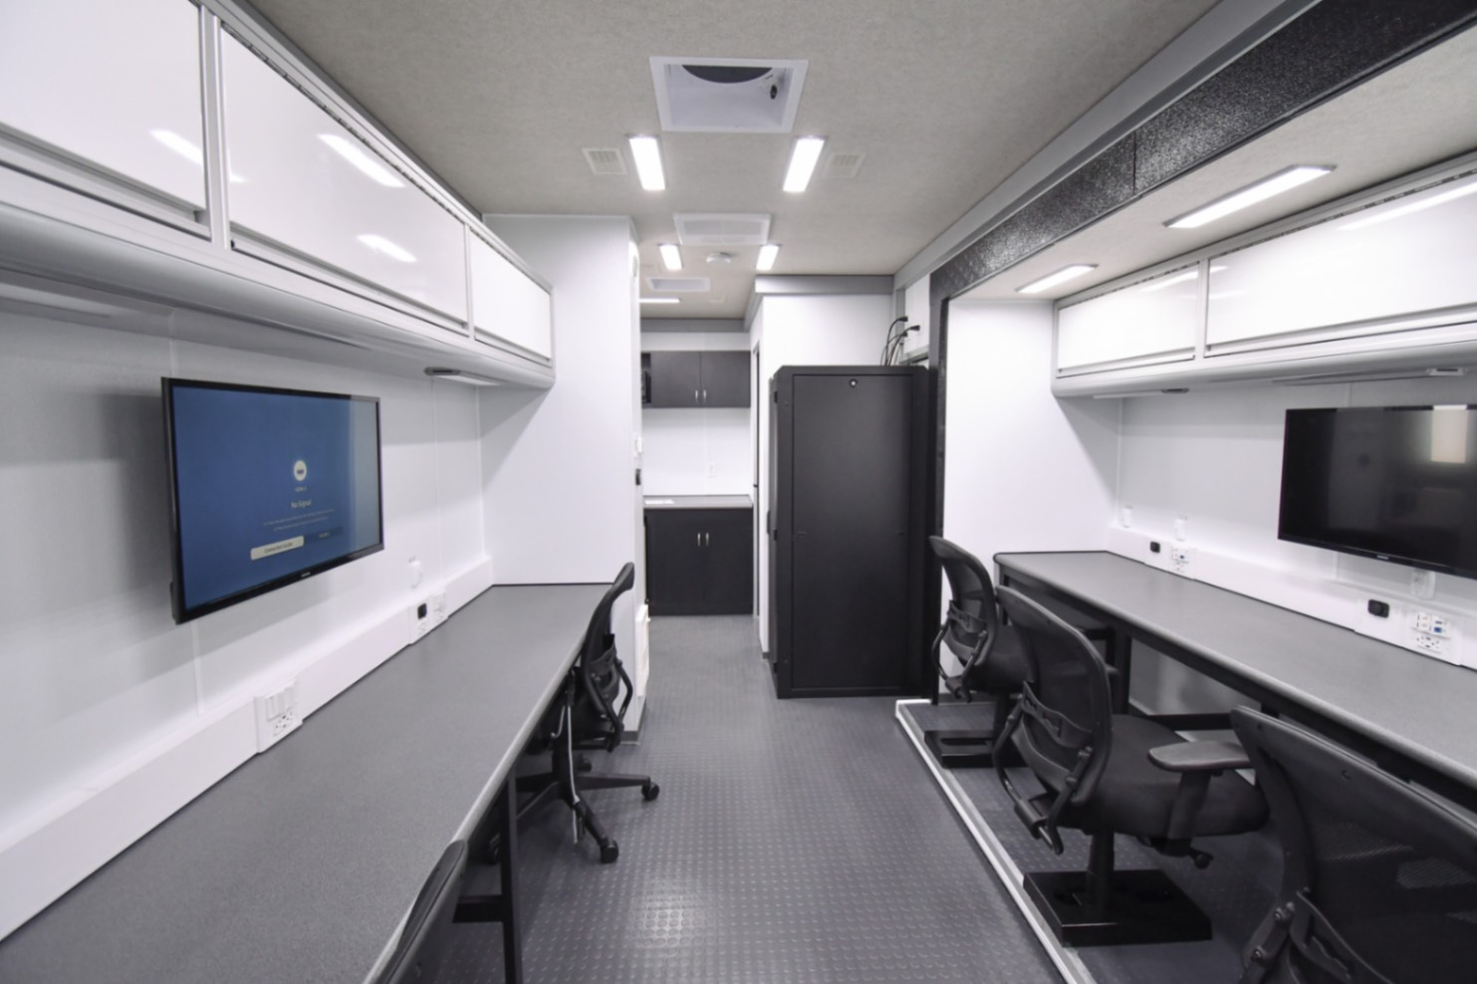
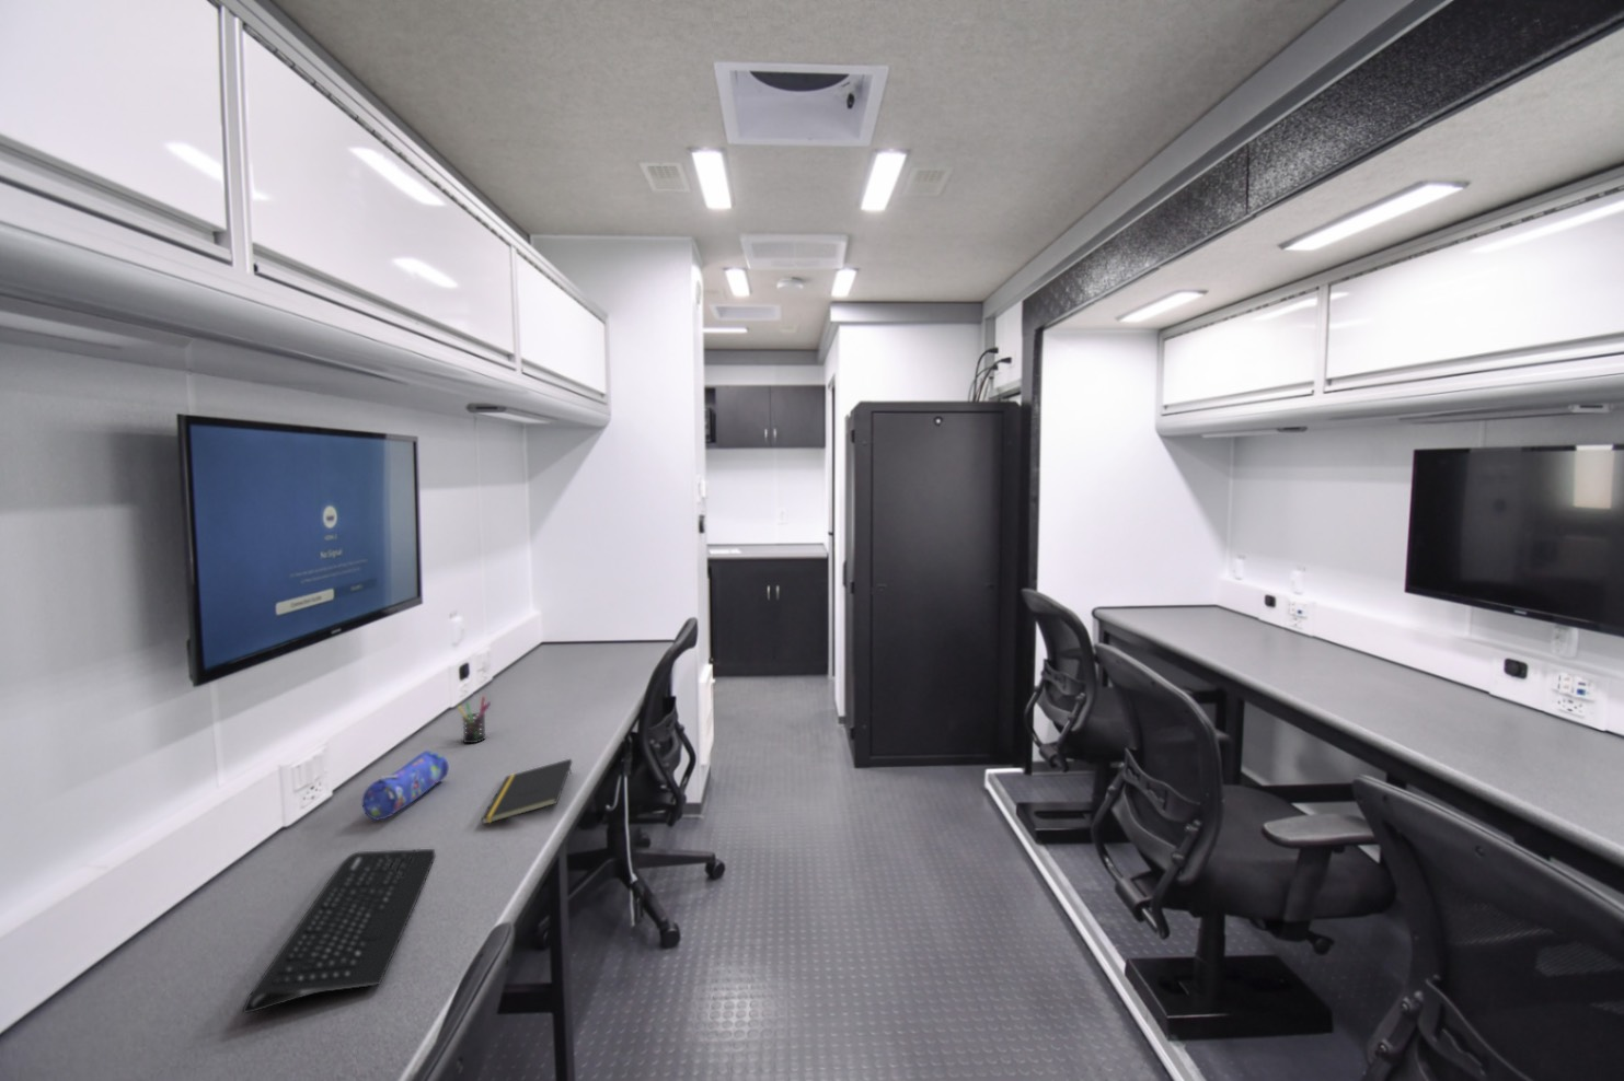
+ pencil case [361,749,450,820]
+ keyboard [241,848,437,1015]
+ pen holder [456,696,491,744]
+ notepad [479,758,572,825]
